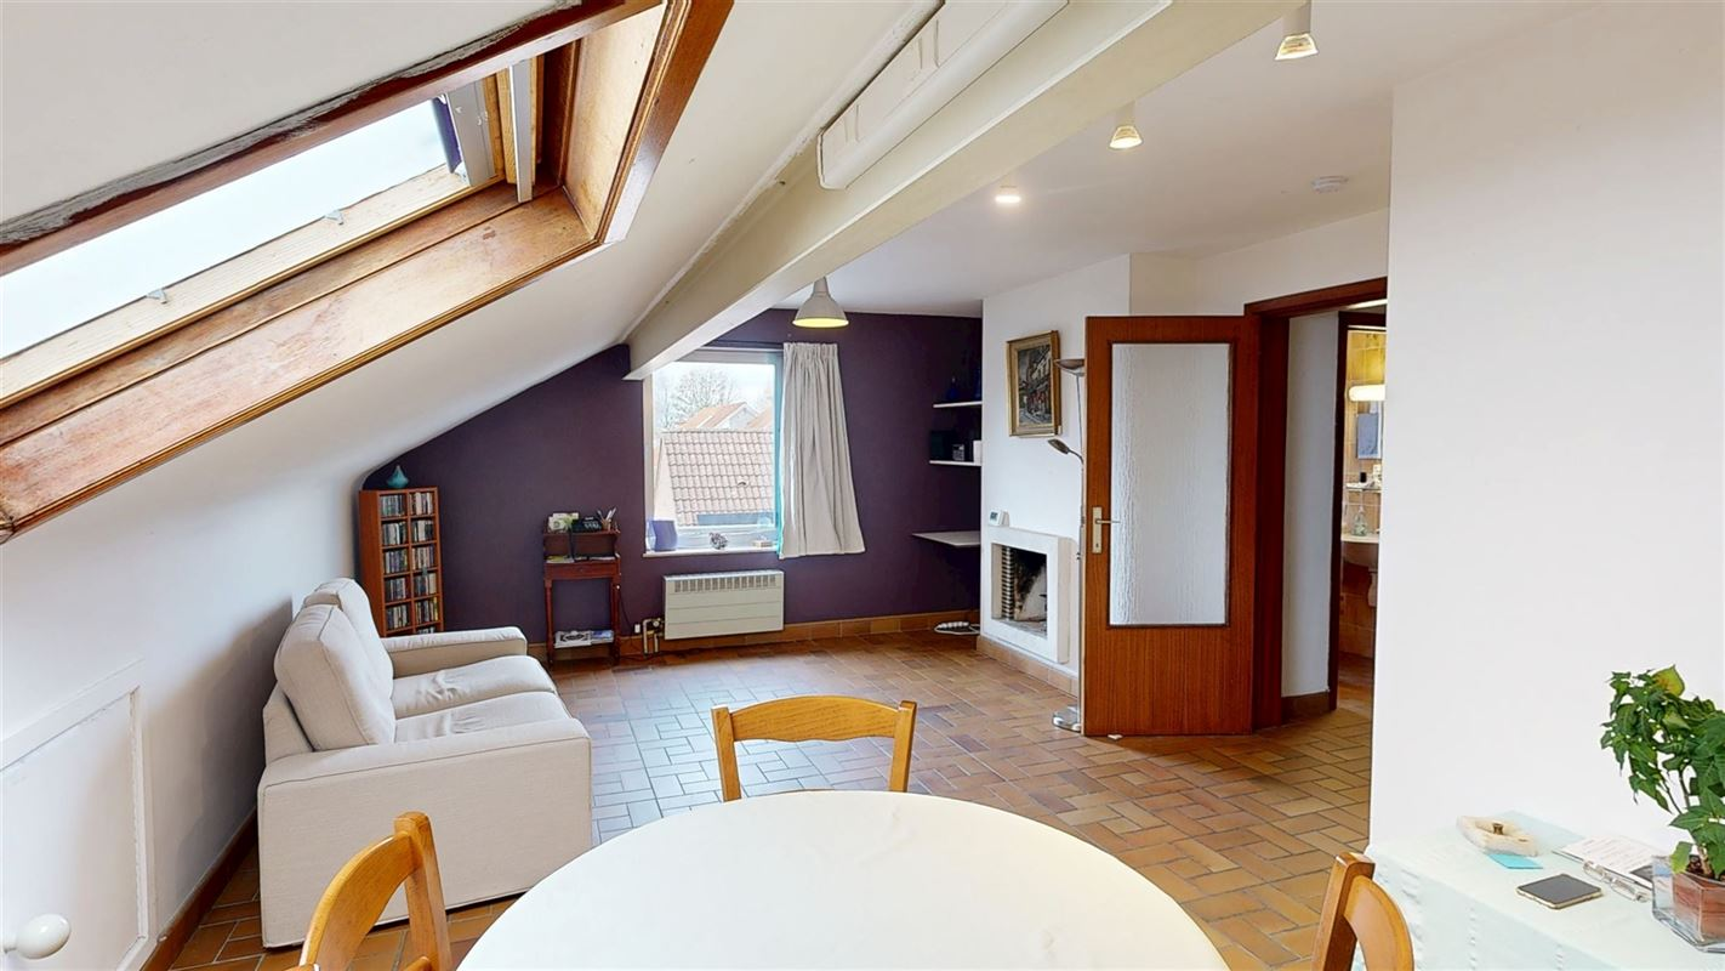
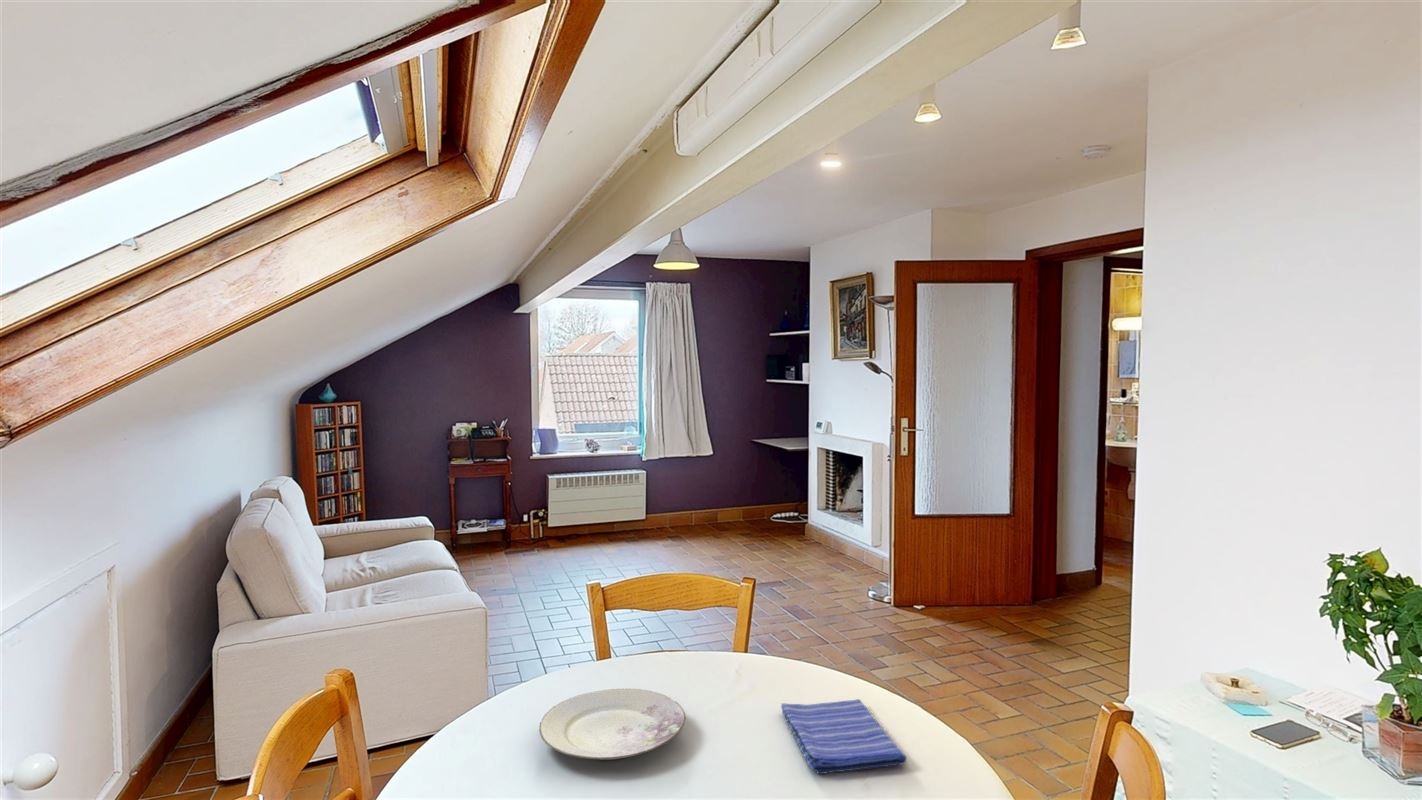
+ plate [538,688,687,760]
+ dish towel [780,698,908,775]
